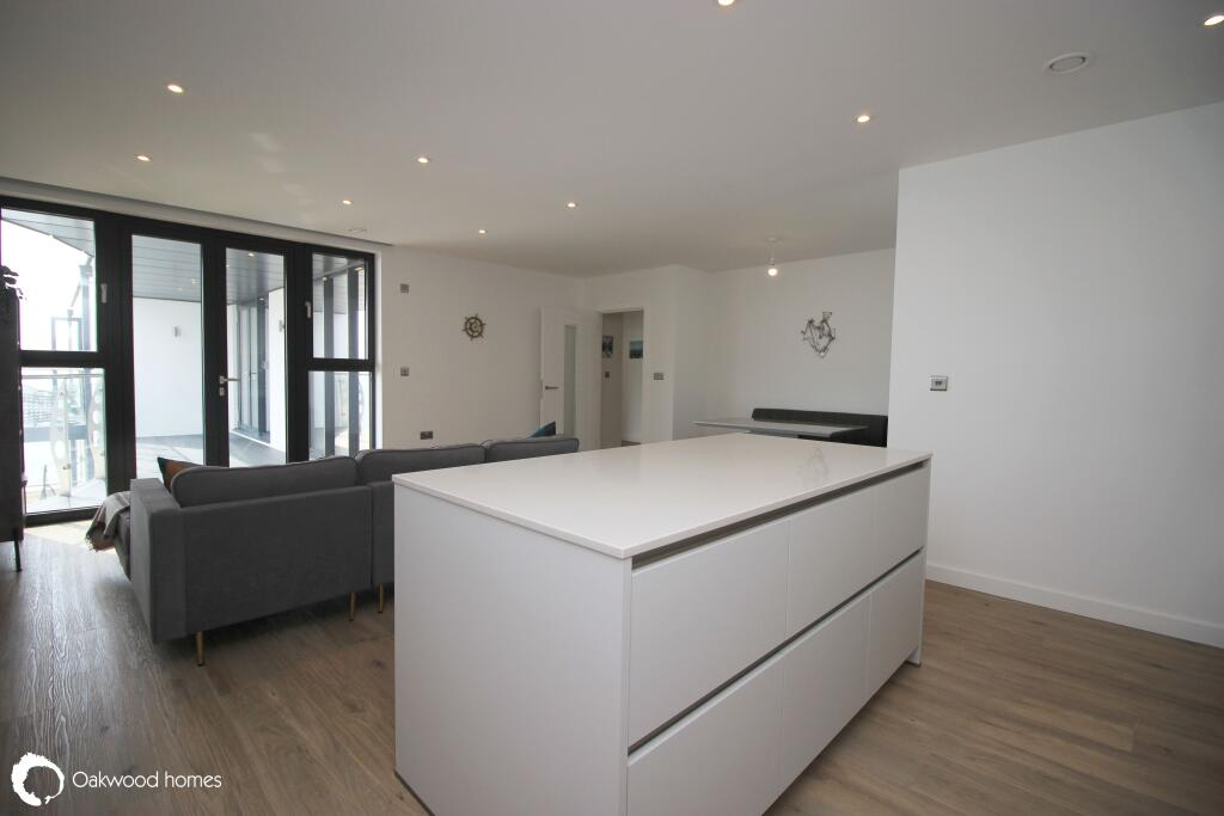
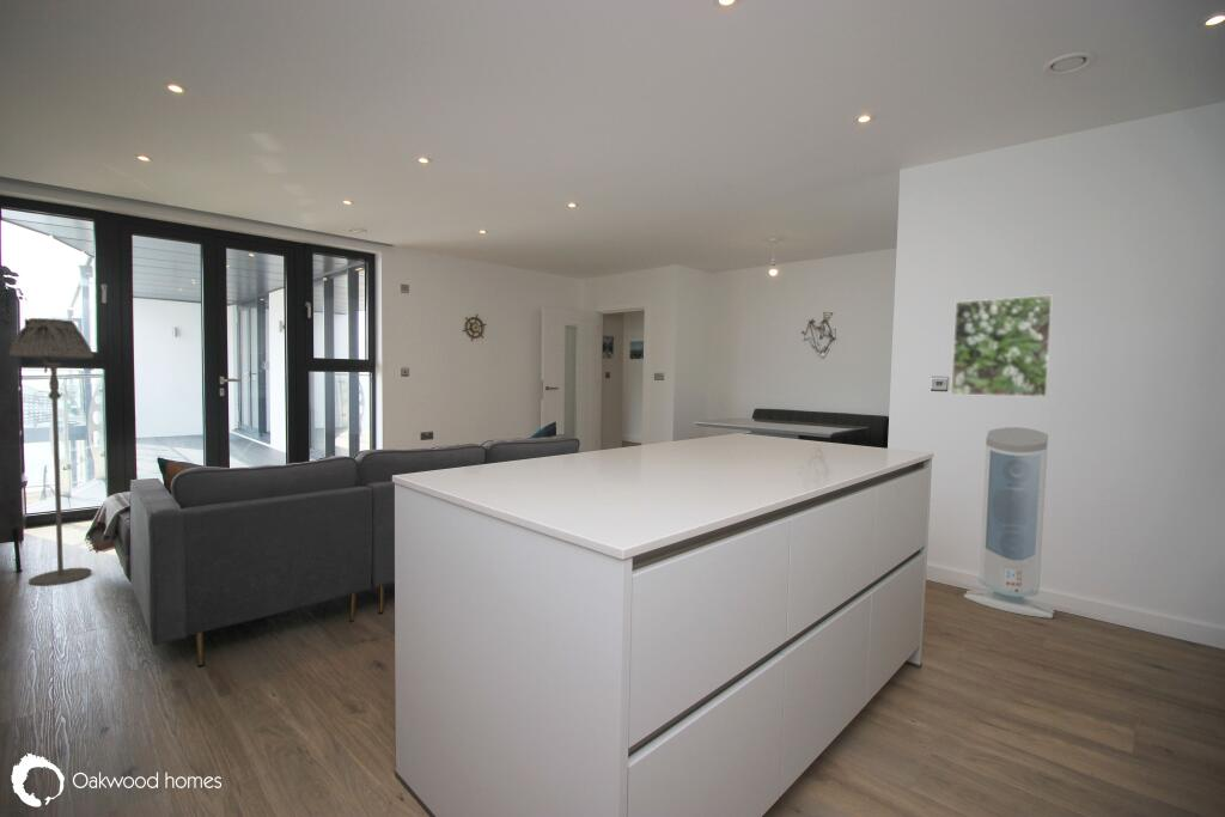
+ air purifier [963,426,1055,620]
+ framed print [950,294,1054,398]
+ floor lamp [8,317,95,587]
